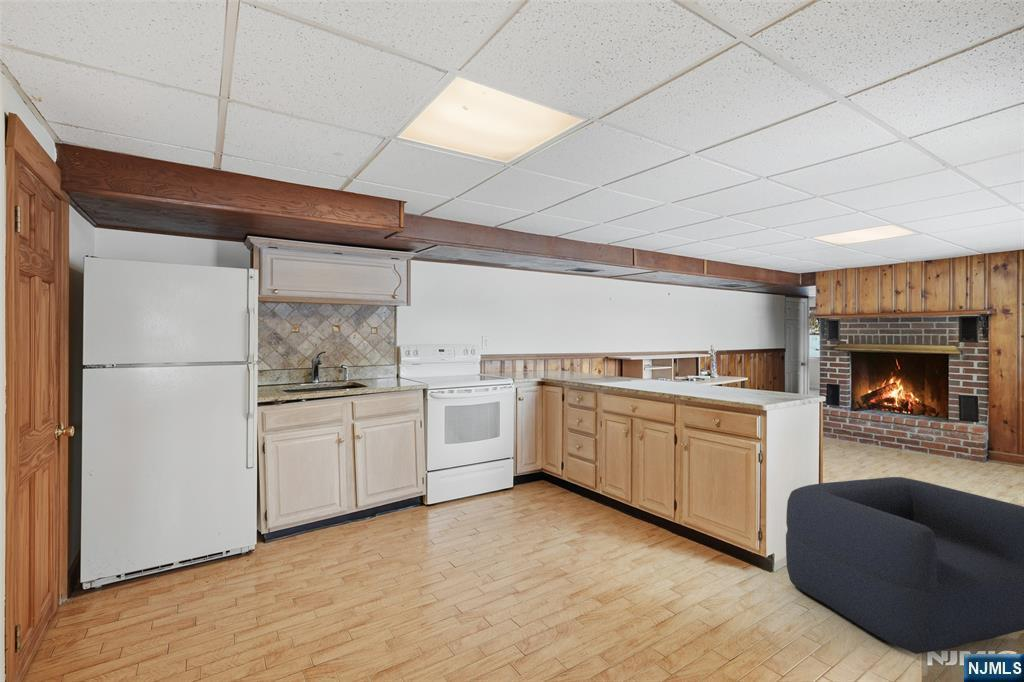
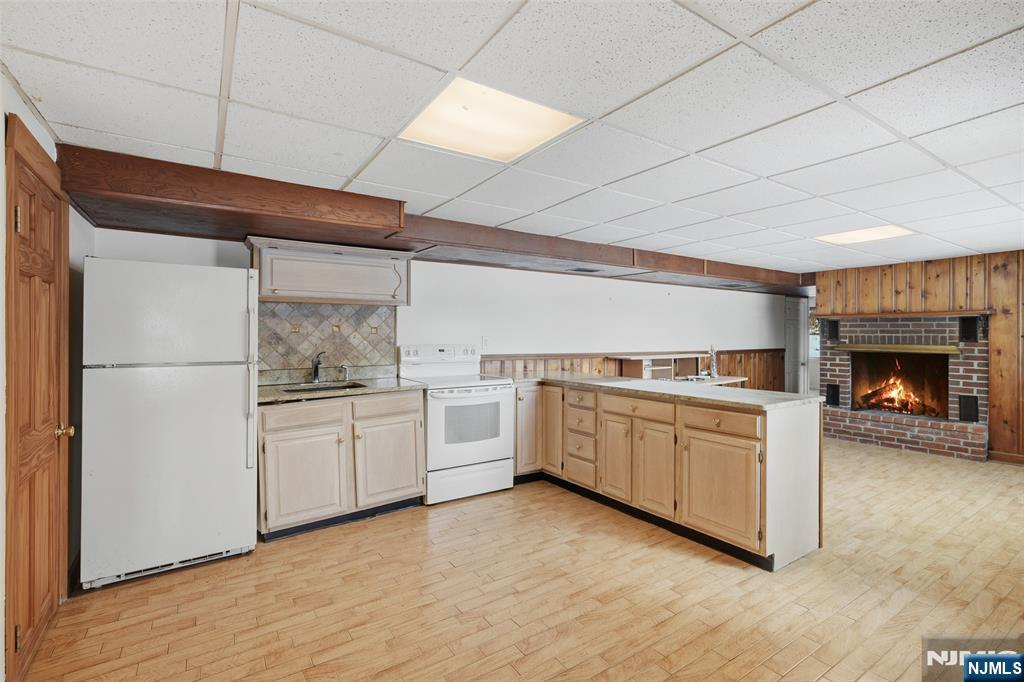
- armchair [785,476,1024,655]
